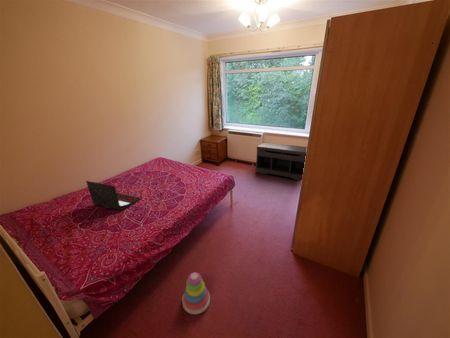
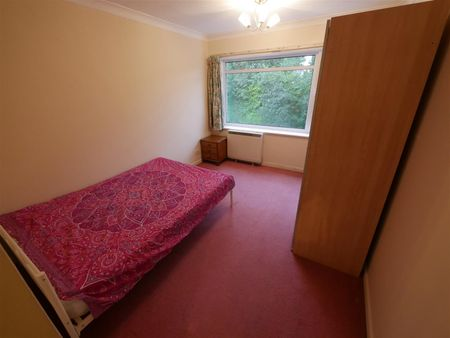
- laptop [85,180,142,211]
- stacking toy [181,271,211,315]
- bench [255,142,308,182]
